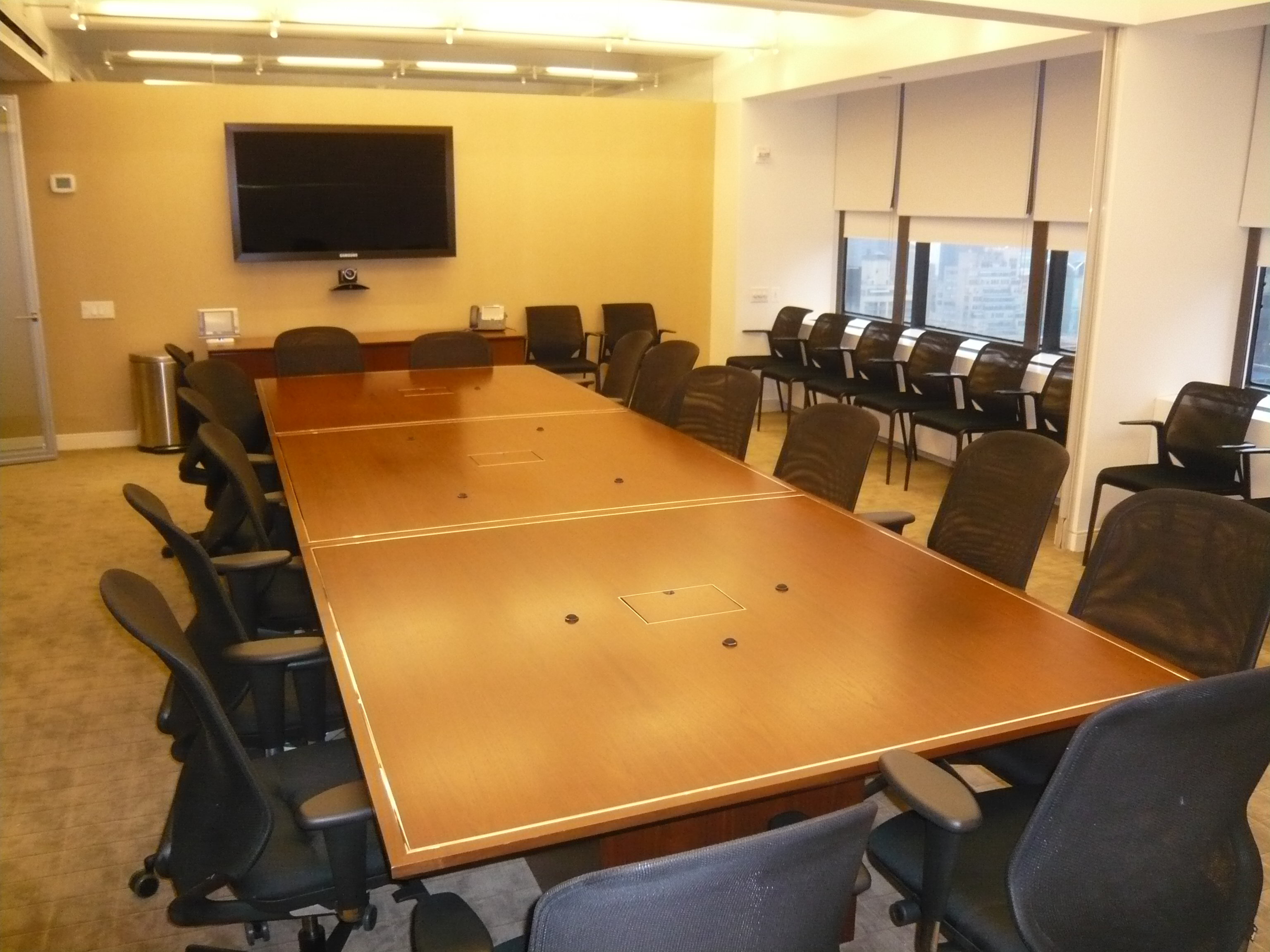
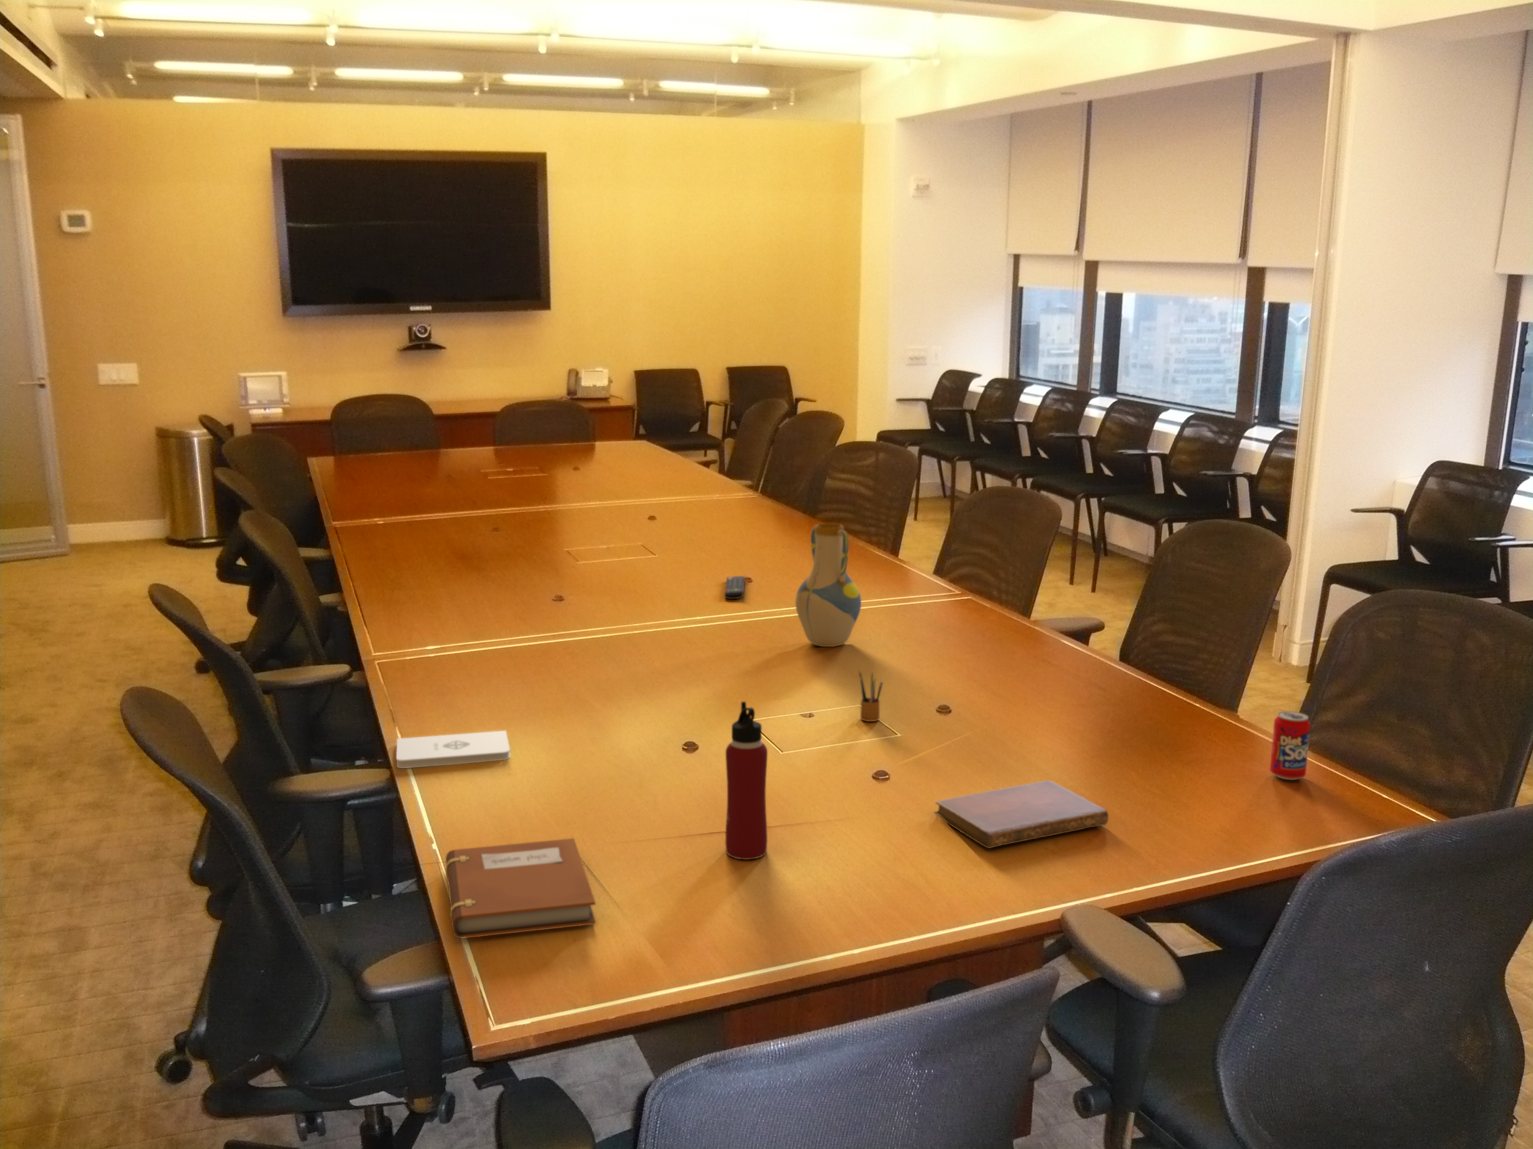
+ notebook [445,838,596,939]
+ notepad [396,730,511,769]
+ water bottle [724,701,768,861]
+ pencil box [858,670,884,722]
+ notebook [933,780,1109,848]
+ vase [795,523,862,647]
+ remote control [723,576,745,600]
+ beverage can [1269,711,1311,781]
